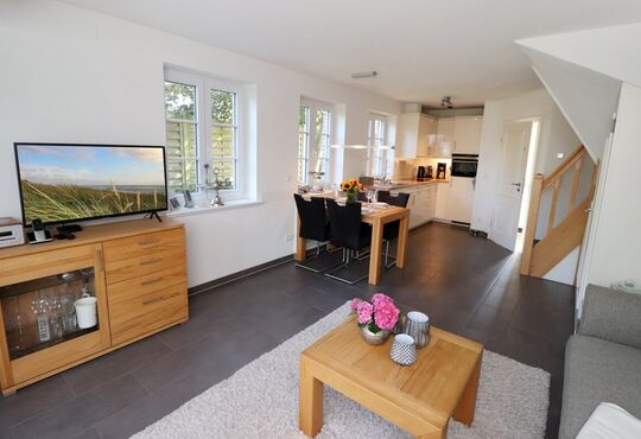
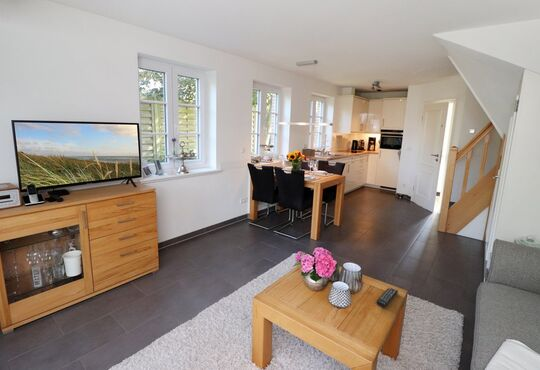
+ remote control [376,287,399,308]
